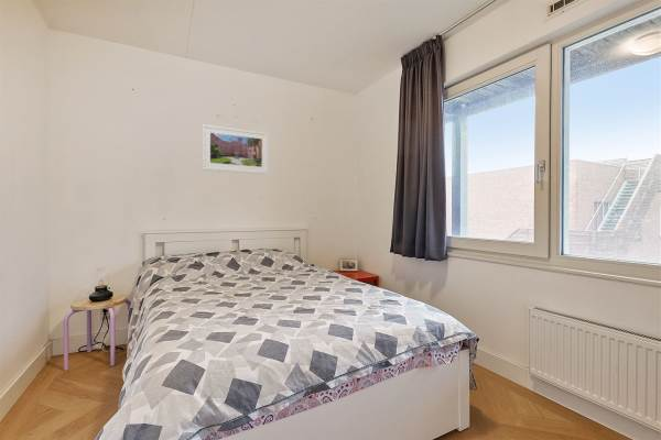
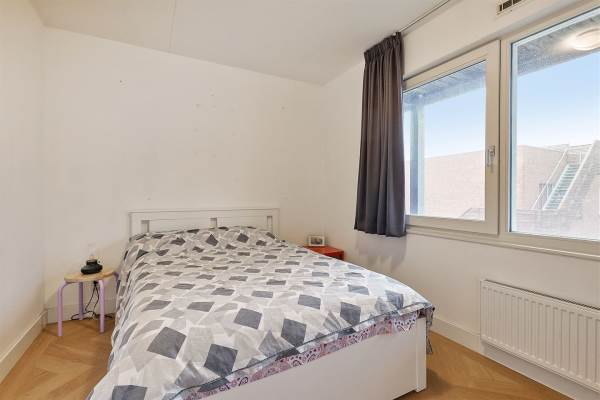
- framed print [201,123,270,175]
